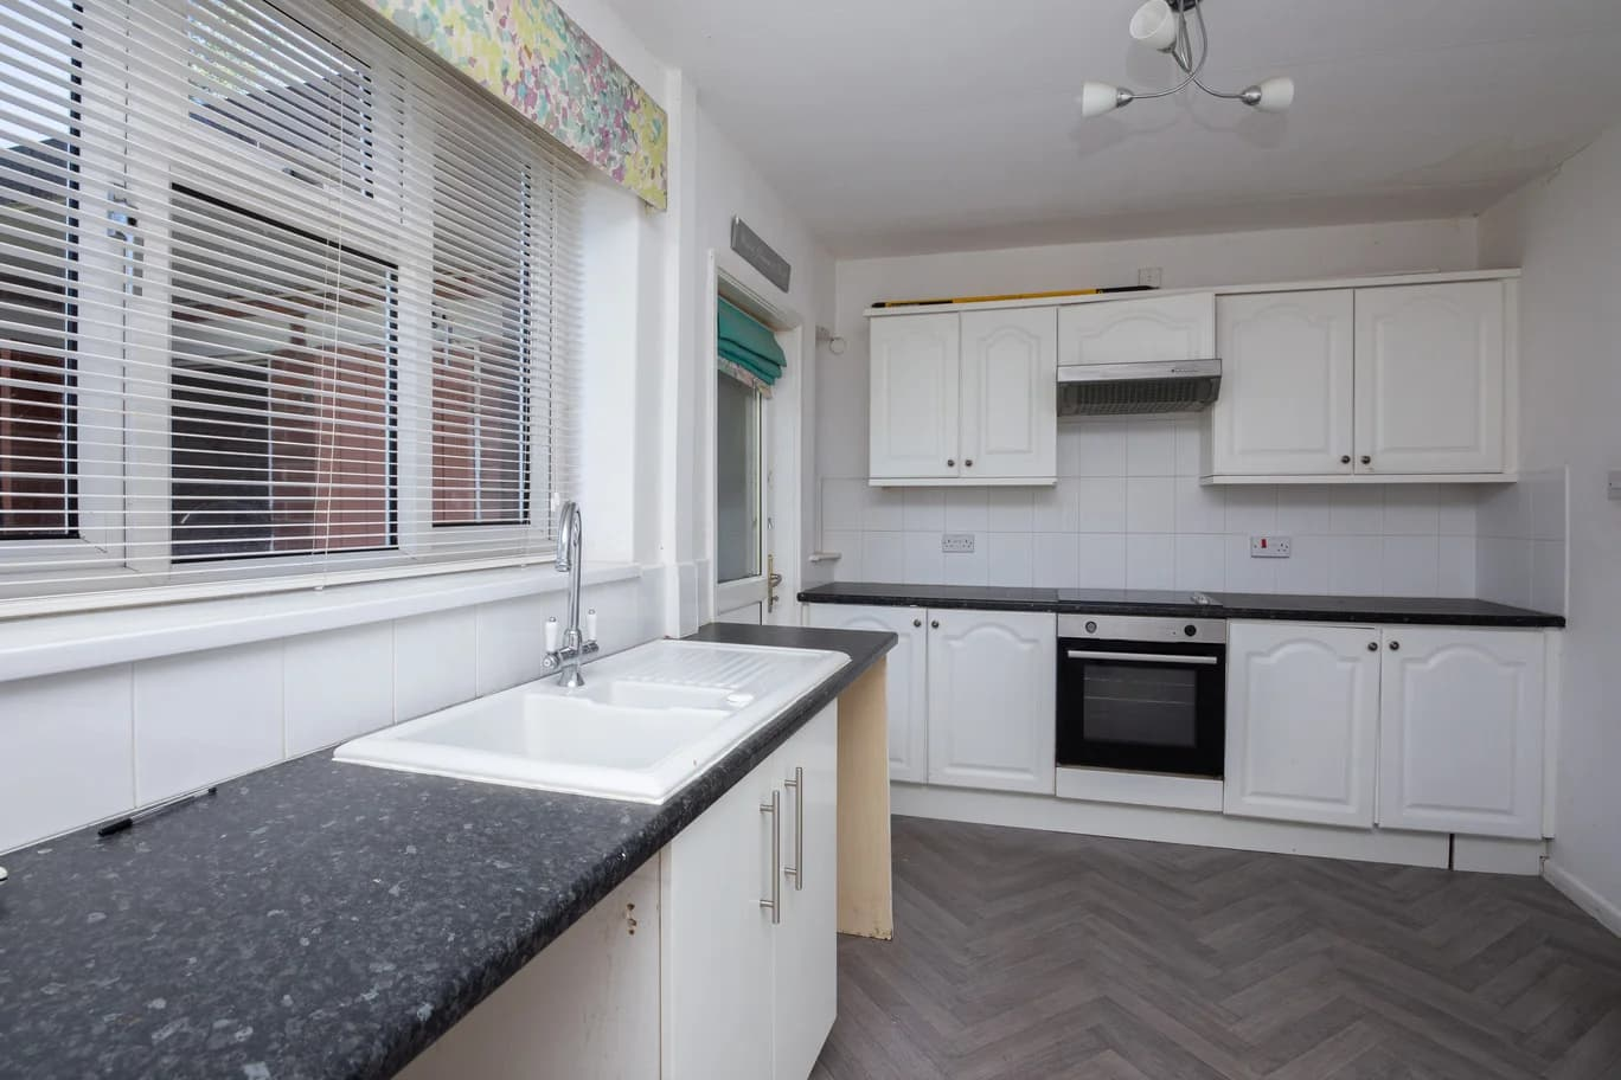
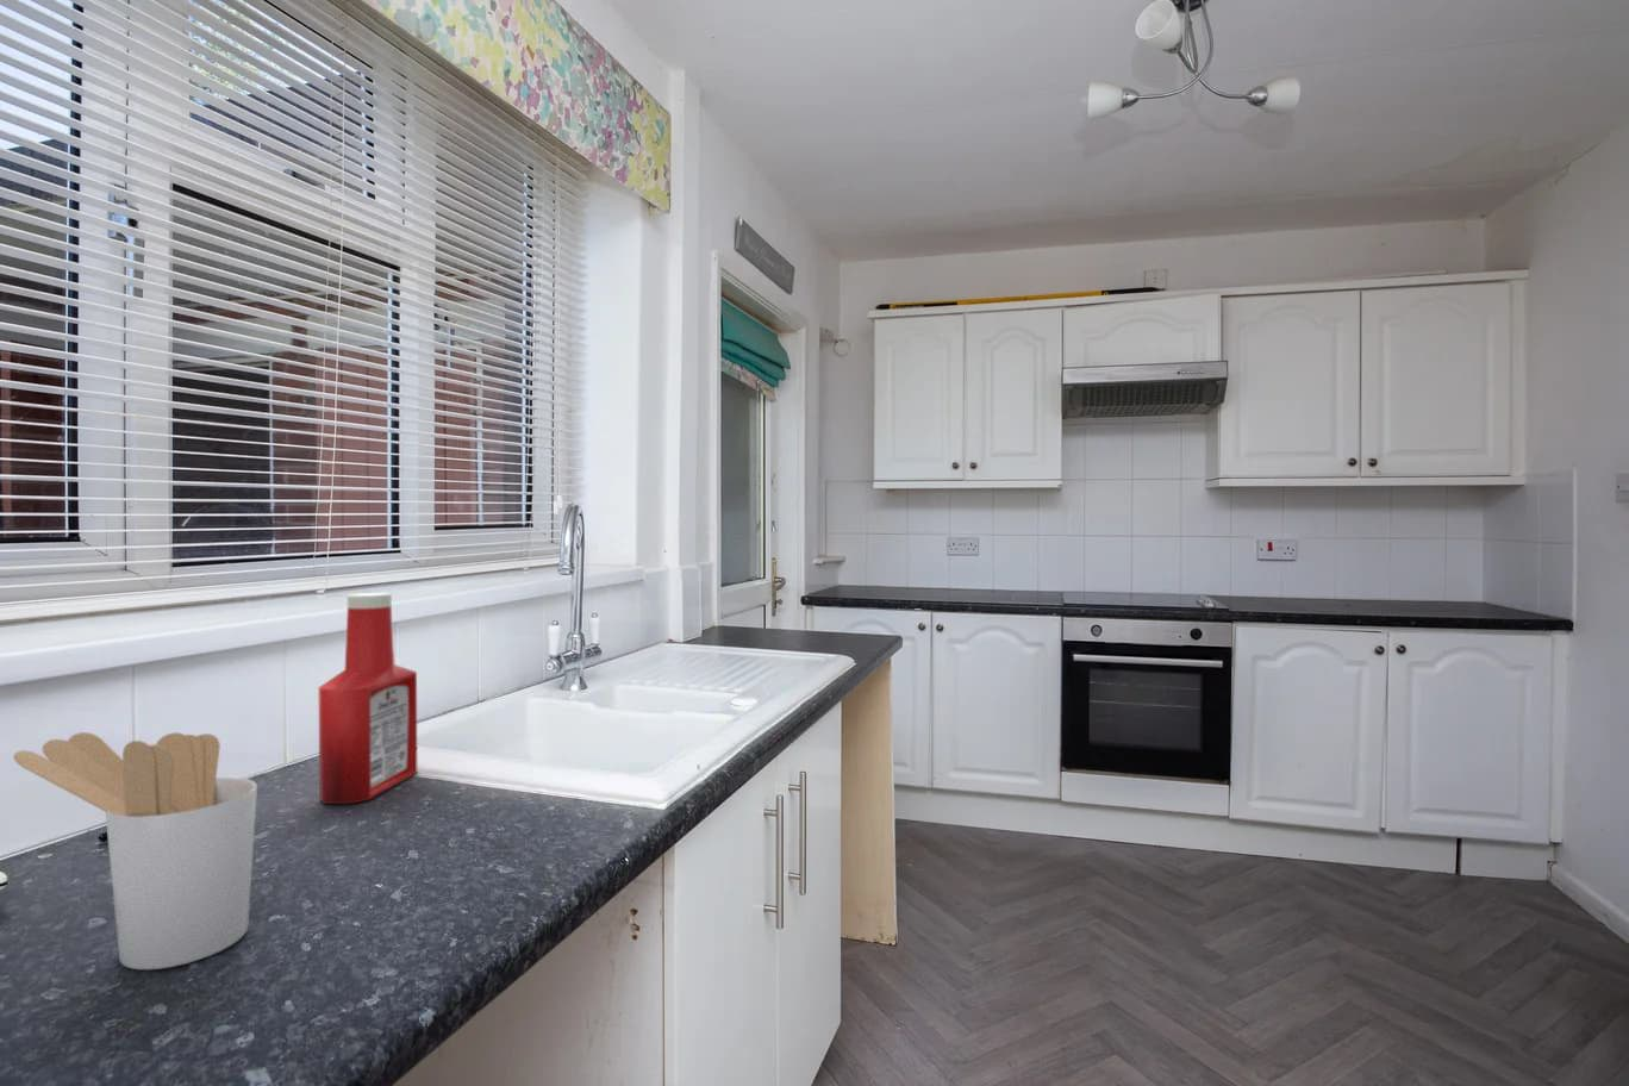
+ utensil holder [12,731,258,971]
+ soap bottle [318,591,418,805]
